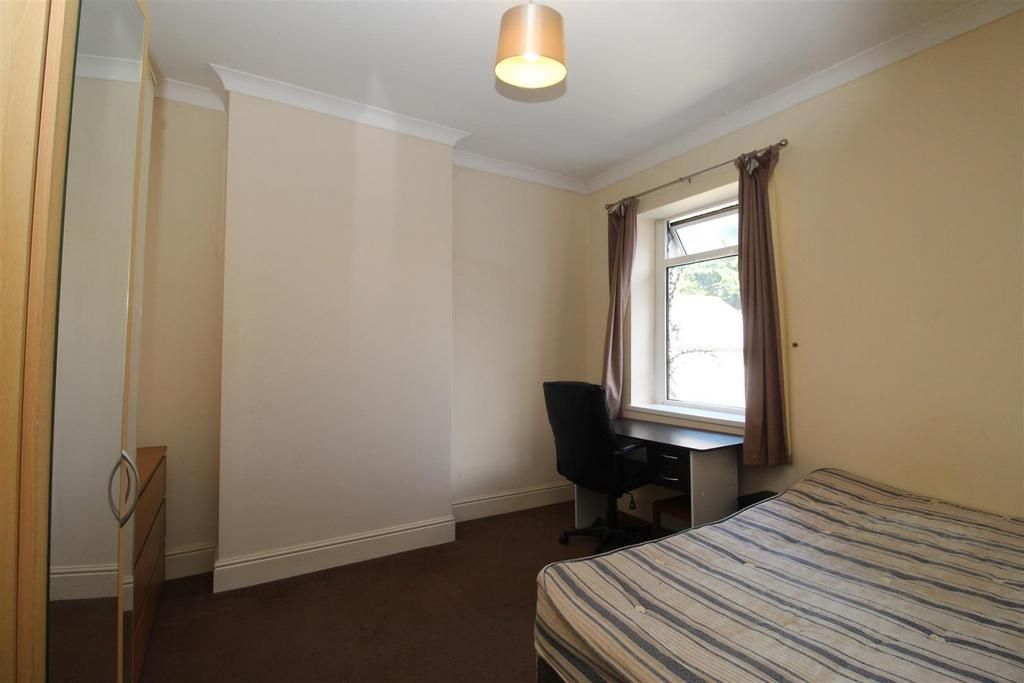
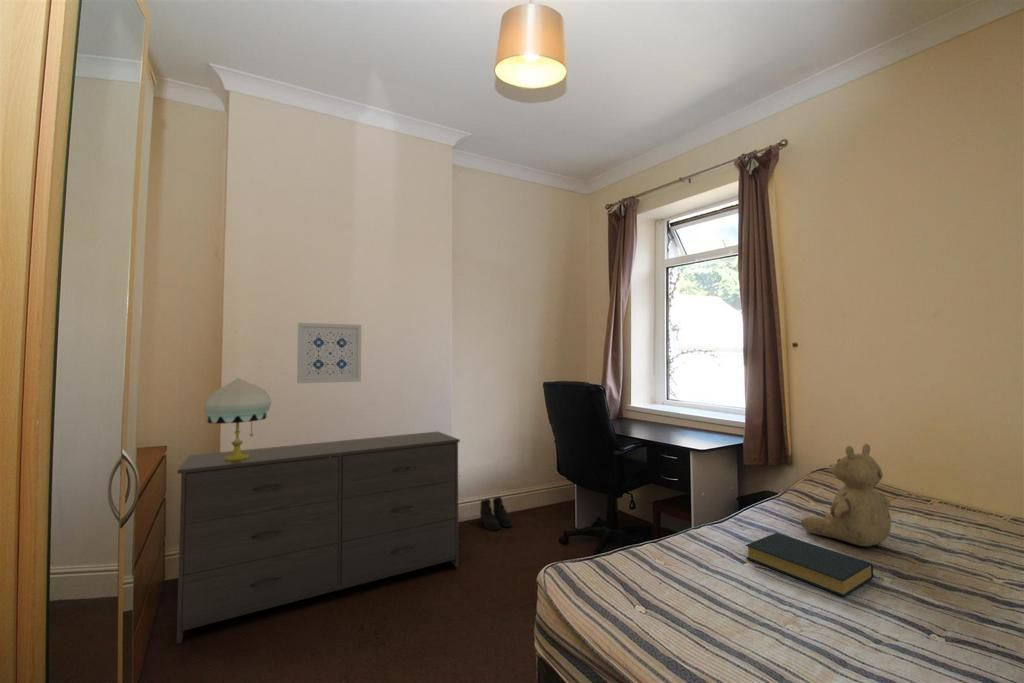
+ wall art [296,322,362,384]
+ boots [479,496,514,531]
+ dresser [176,430,461,645]
+ table lamp [203,377,272,460]
+ hardback book [745,532,874,598]
+ teddy bear [800,443,892,547]
